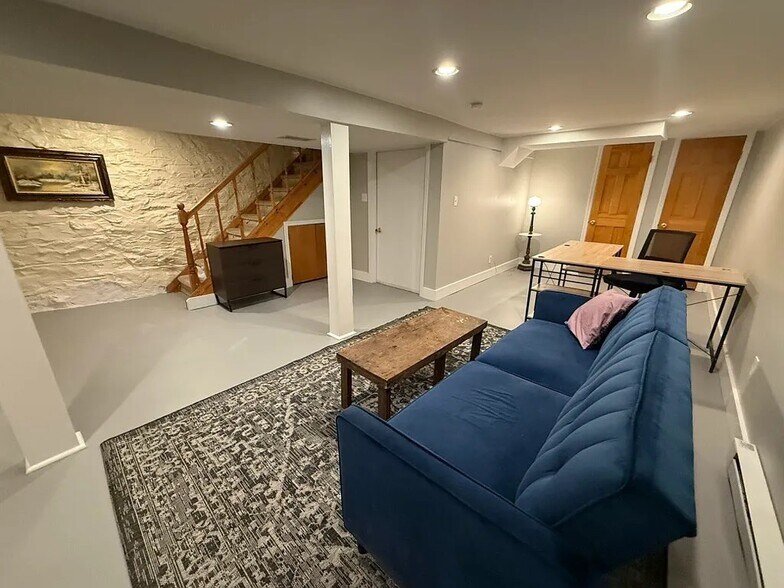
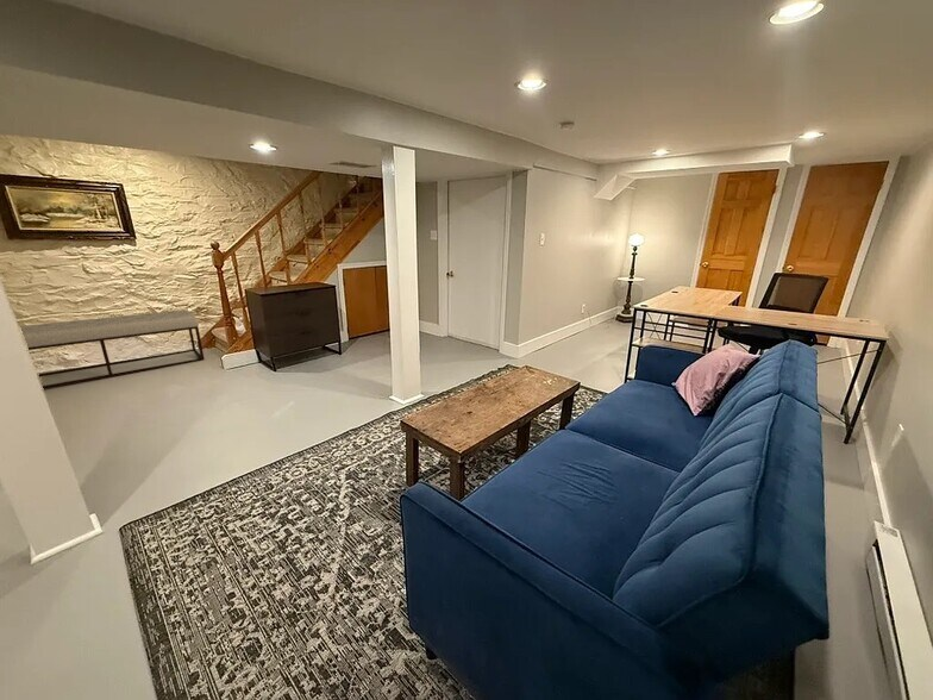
+ bench [19,308,206,390]
